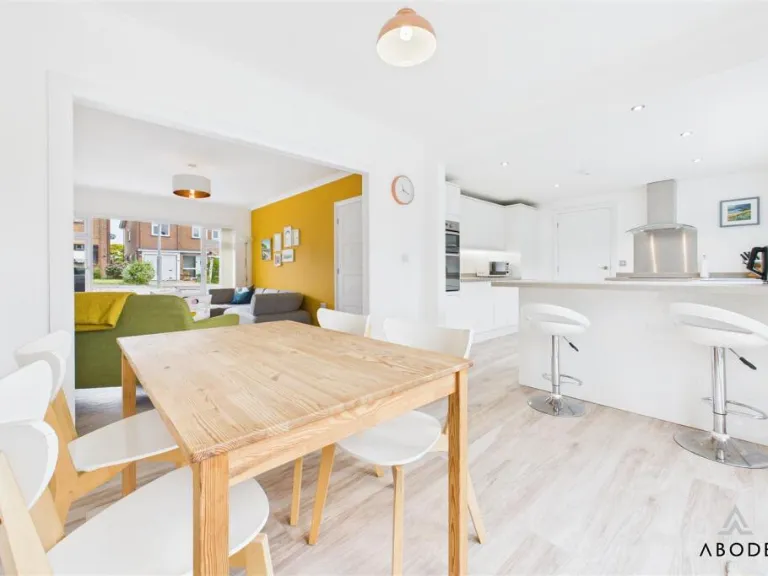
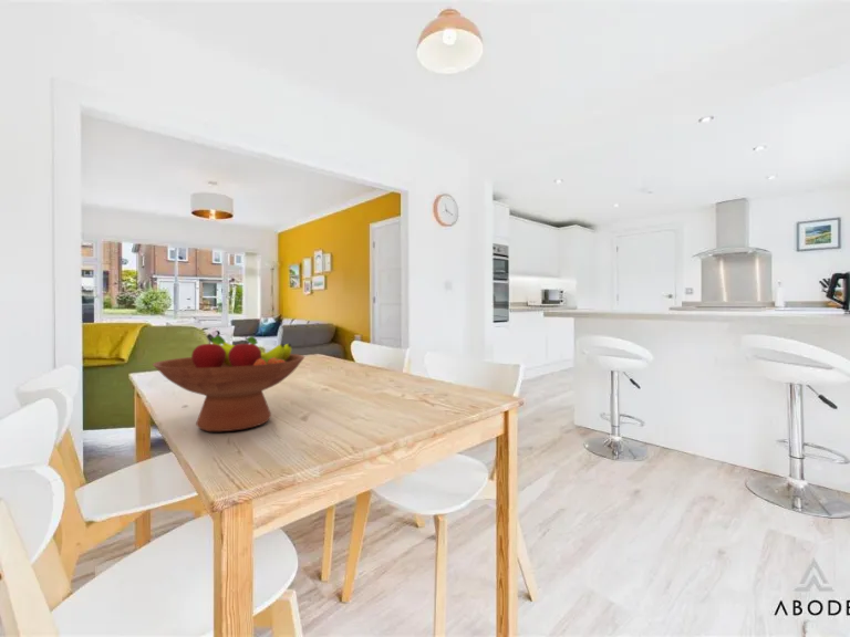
+ fruit bowl [152,333,305,432]
